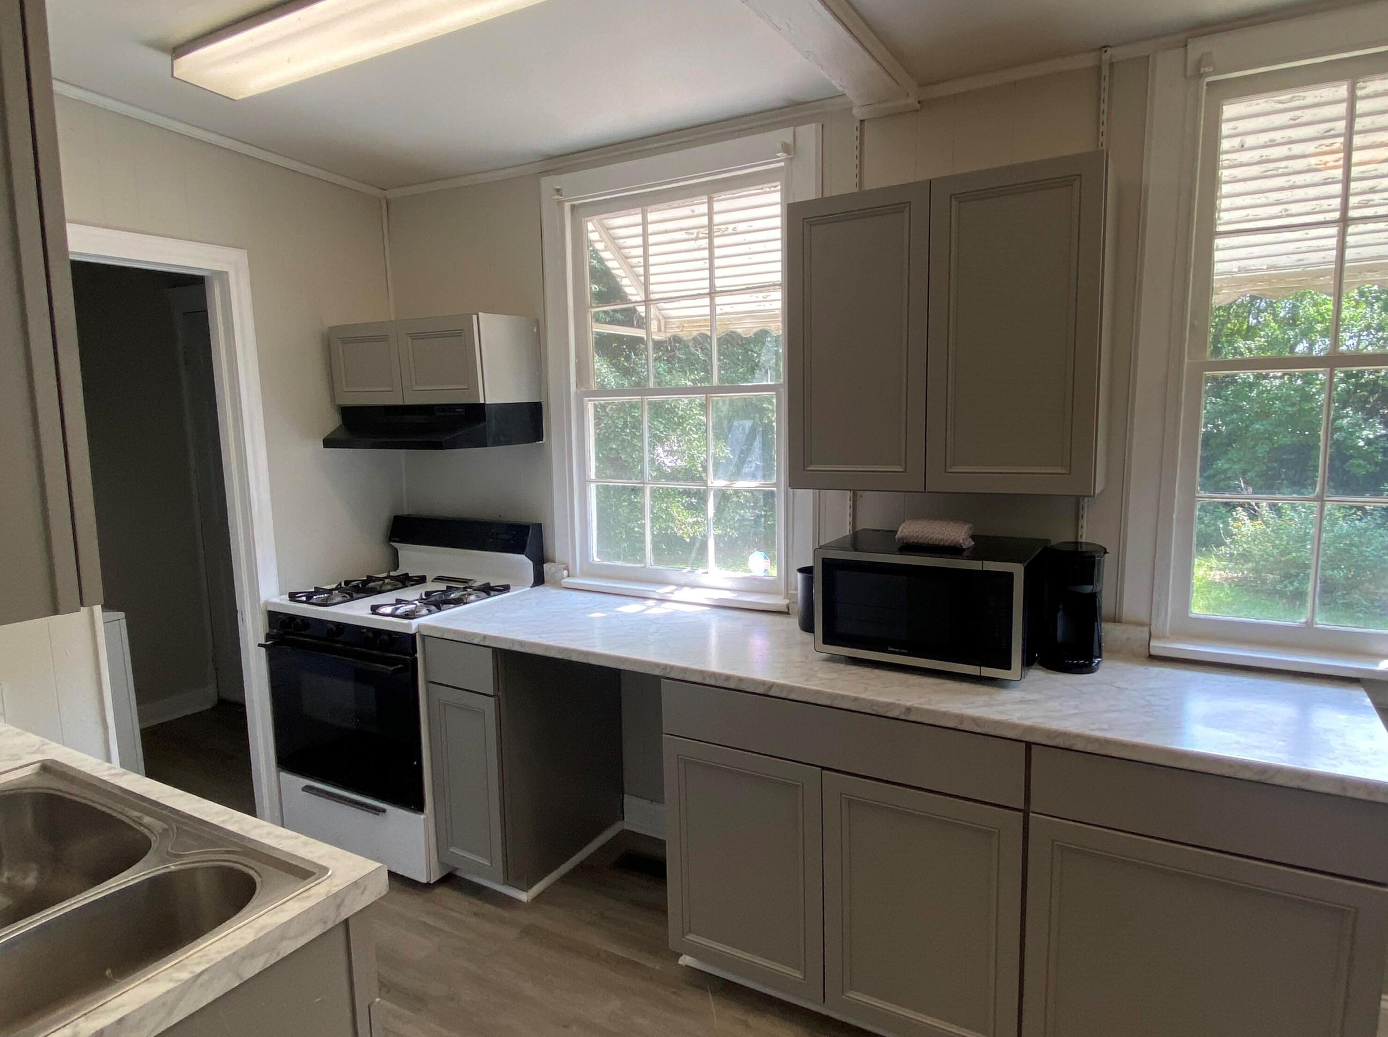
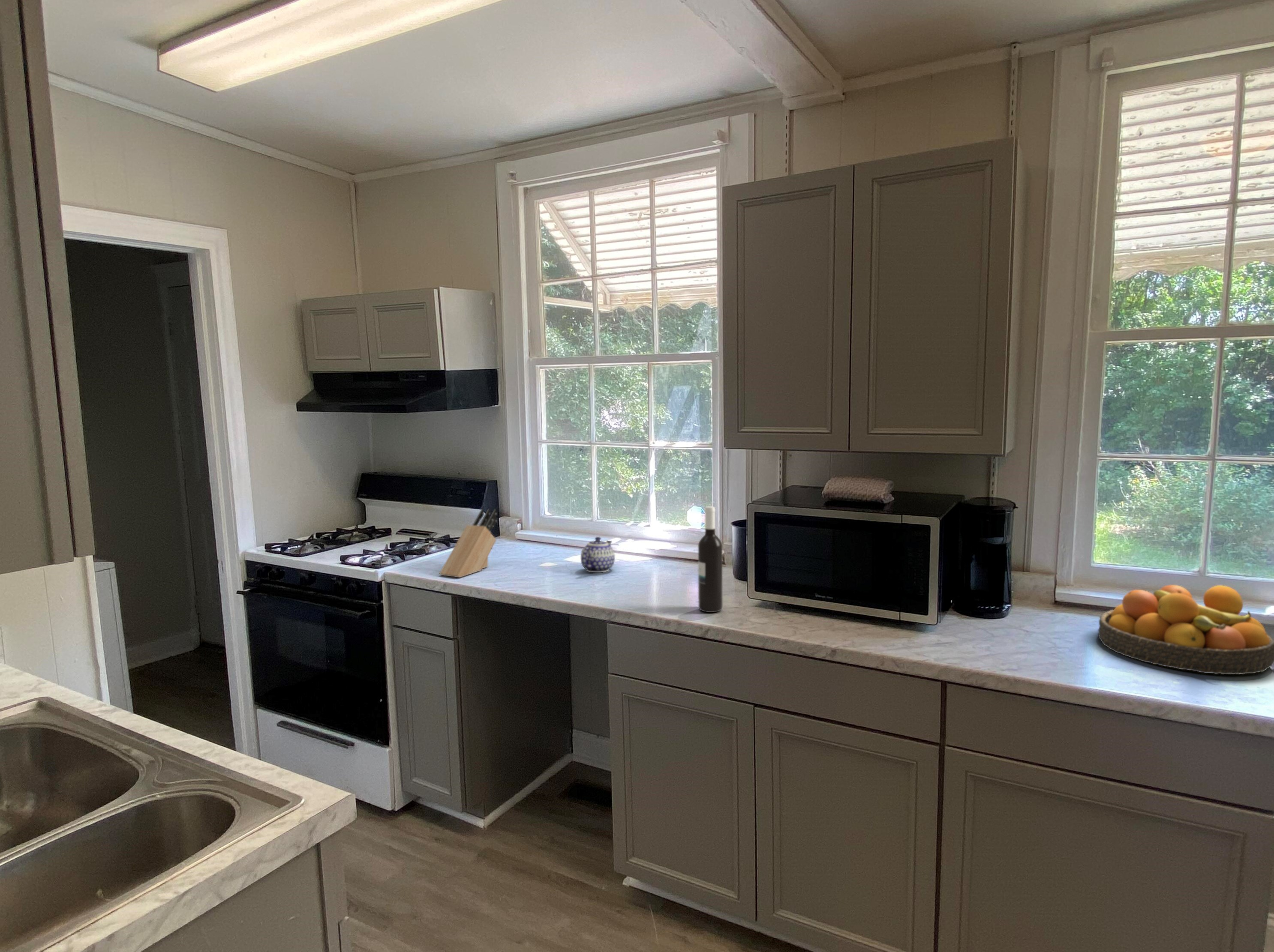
+ fruit bowl [1098,584,1274,675]
+ wine bottle [698,506,723,613]
+ teapot [580,536,615,573]
+ knife block [439,509,498,578]
